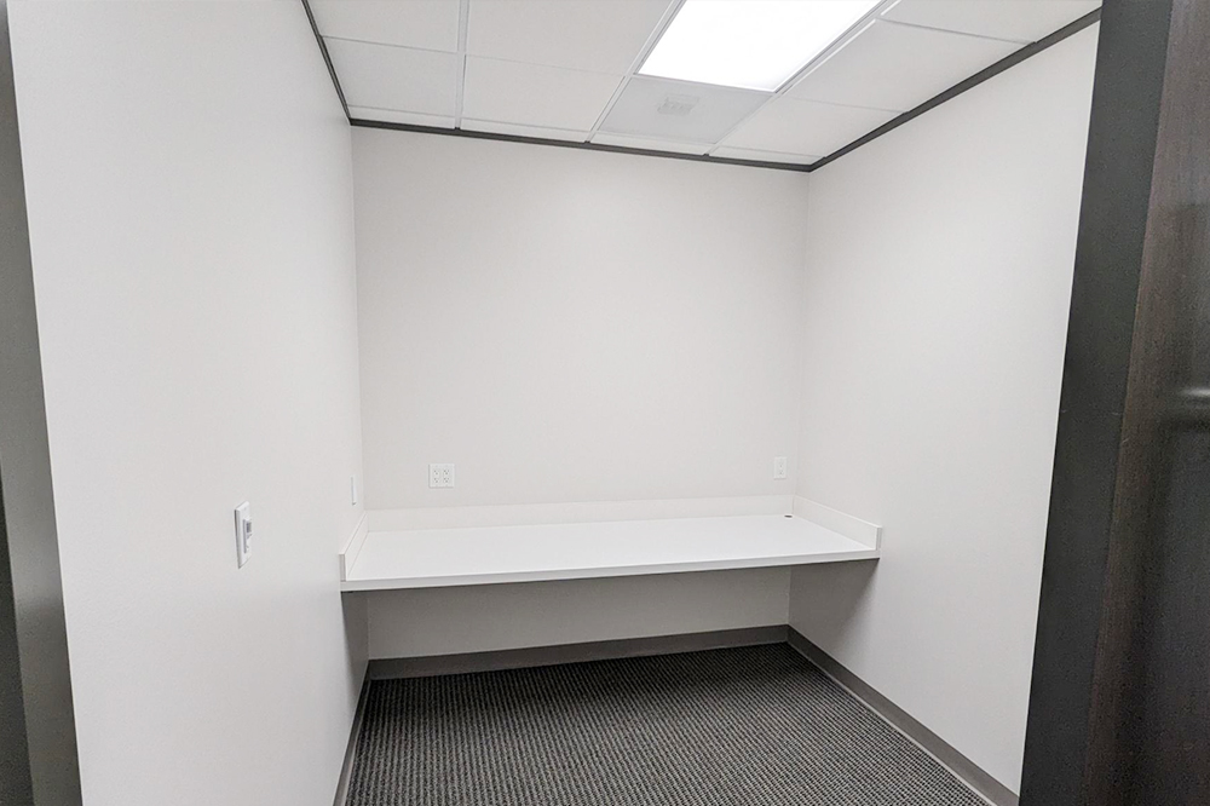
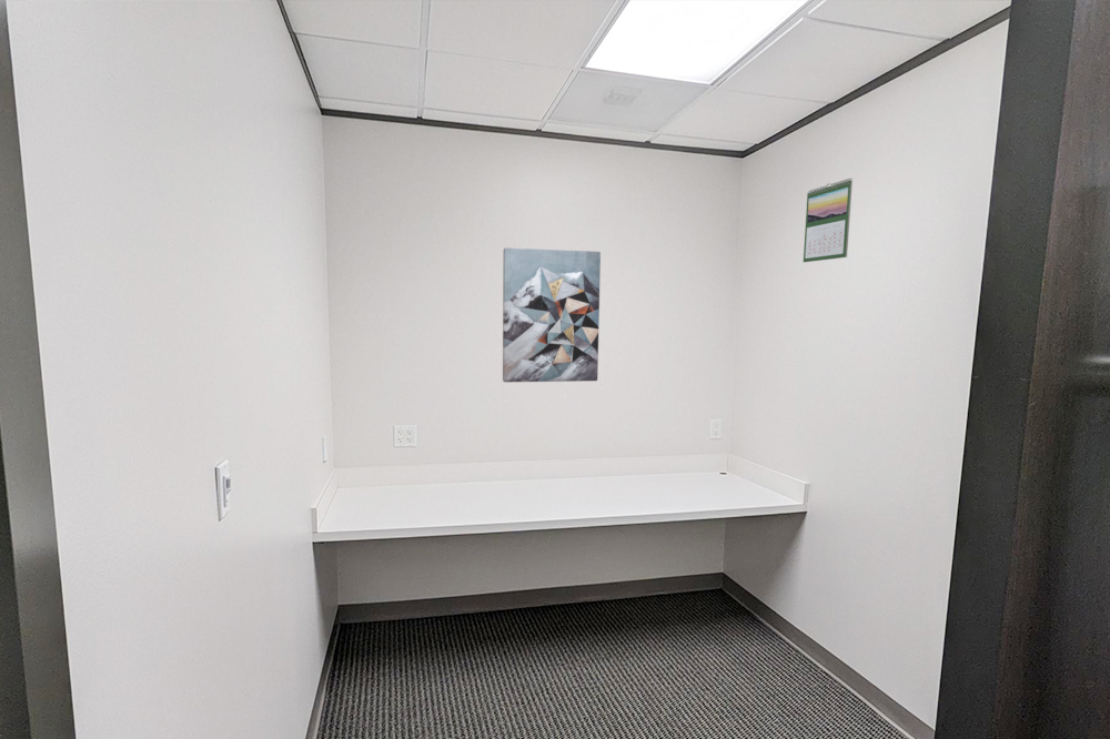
+ calendar [803,178,854,263]
+ wall art [502,246,602,383]
